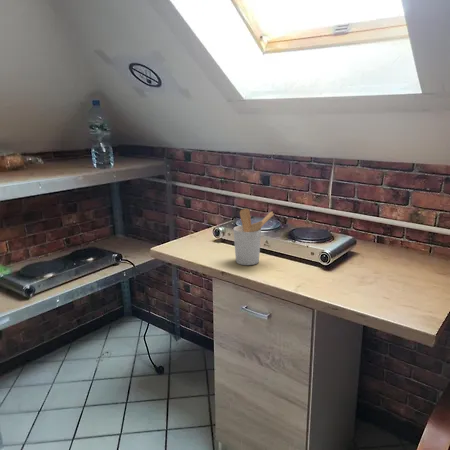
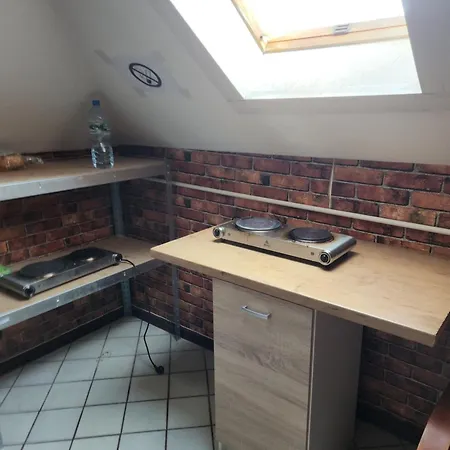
- utensil holder [232,208,275,266]
